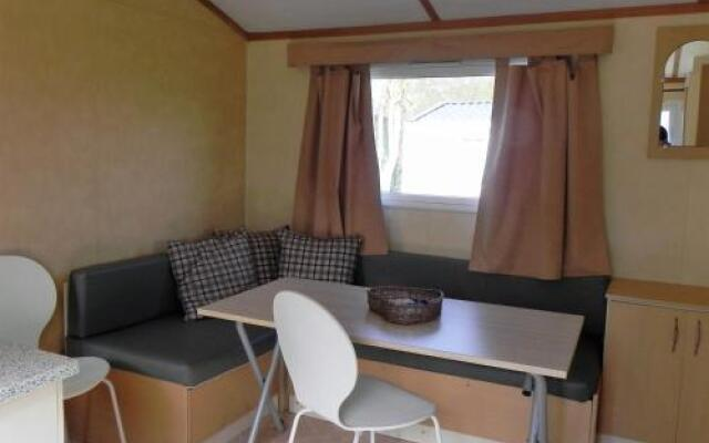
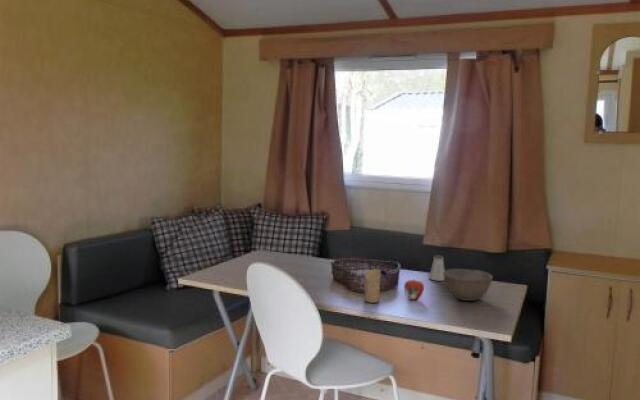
+ saltshaker [428,254,446,282]
+ apple [403,278,425,301]
+ bowl [443,268,494,302]
+ candle [363,268,382,304]
